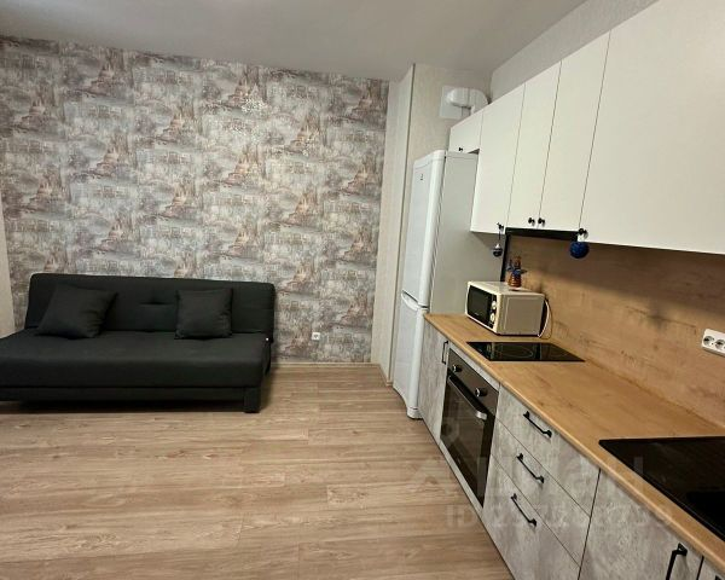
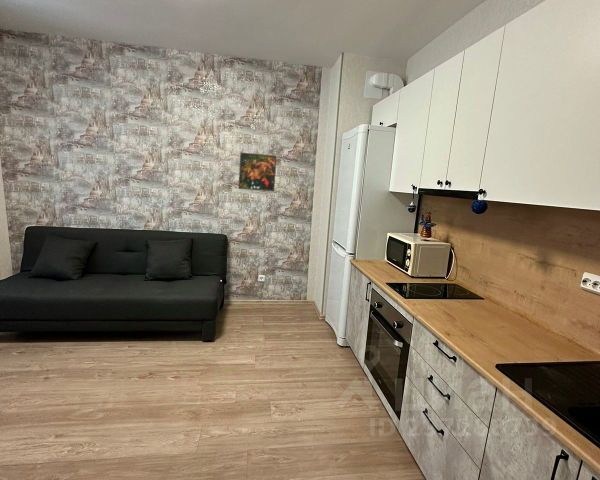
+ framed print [238,151,277,192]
